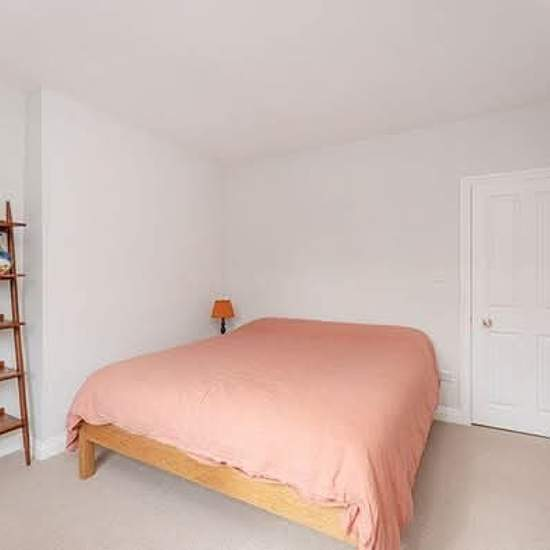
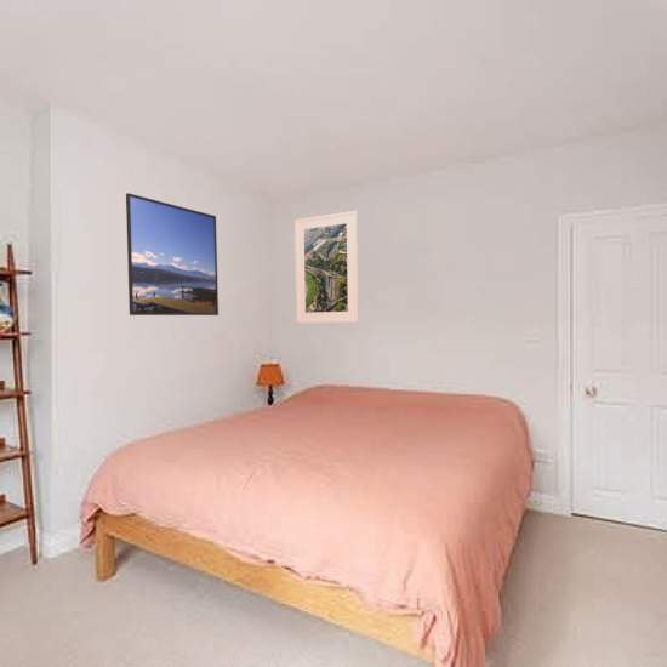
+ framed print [125,192,220,317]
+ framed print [293,210,360,325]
